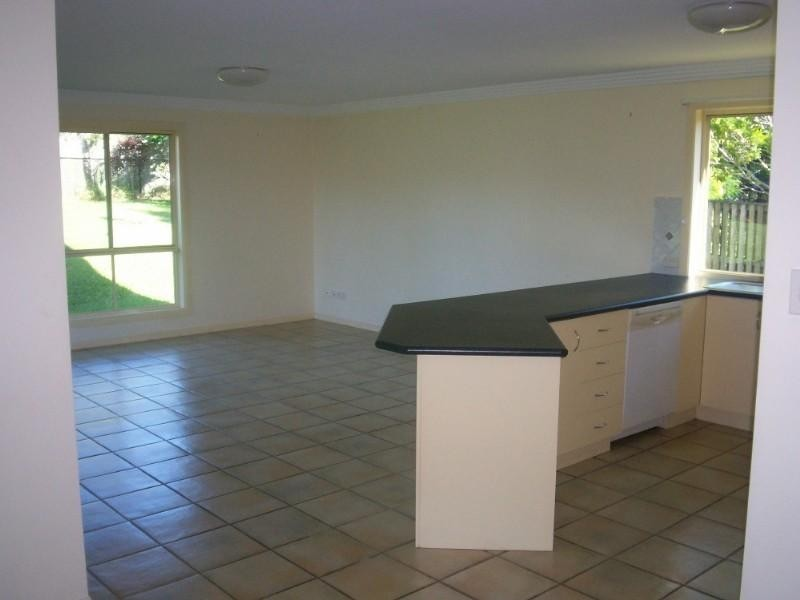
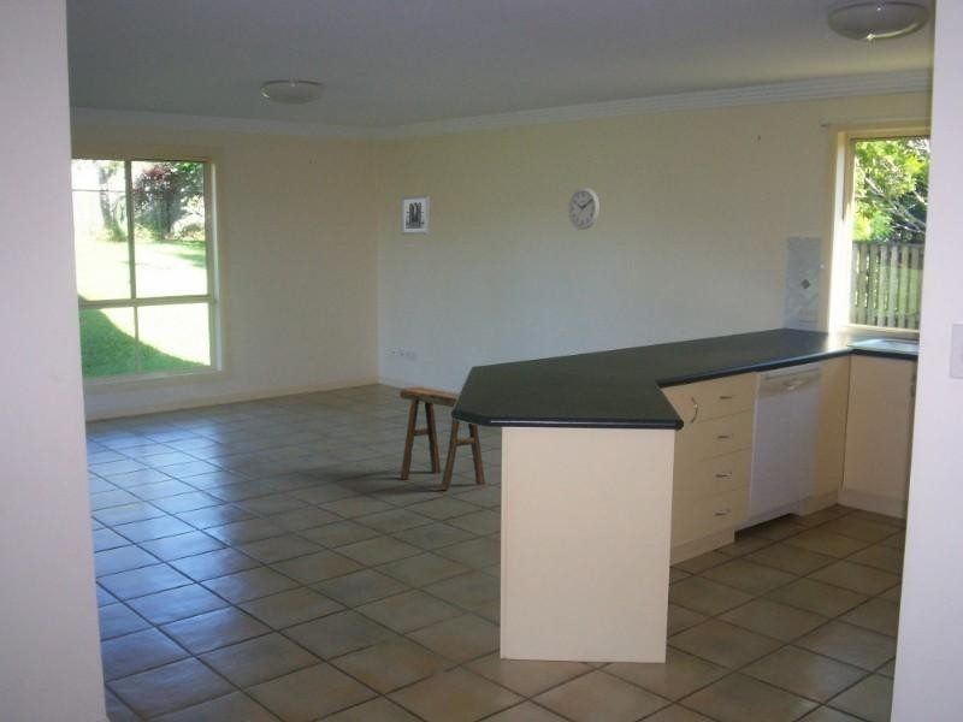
+ stool [398,386,486,491]
+ wall art [400,195,431,236]
+ wall clock [567,187,601,231]
